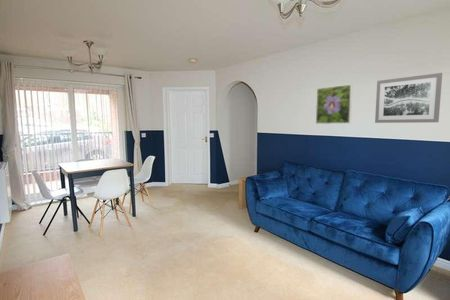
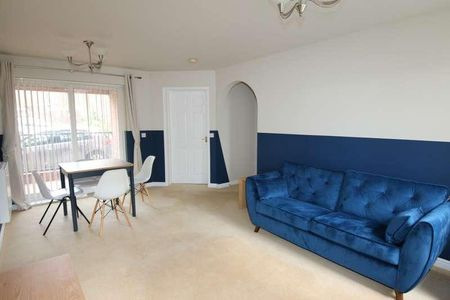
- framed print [315,84,353,125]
- wall art [374,72,443,124]
